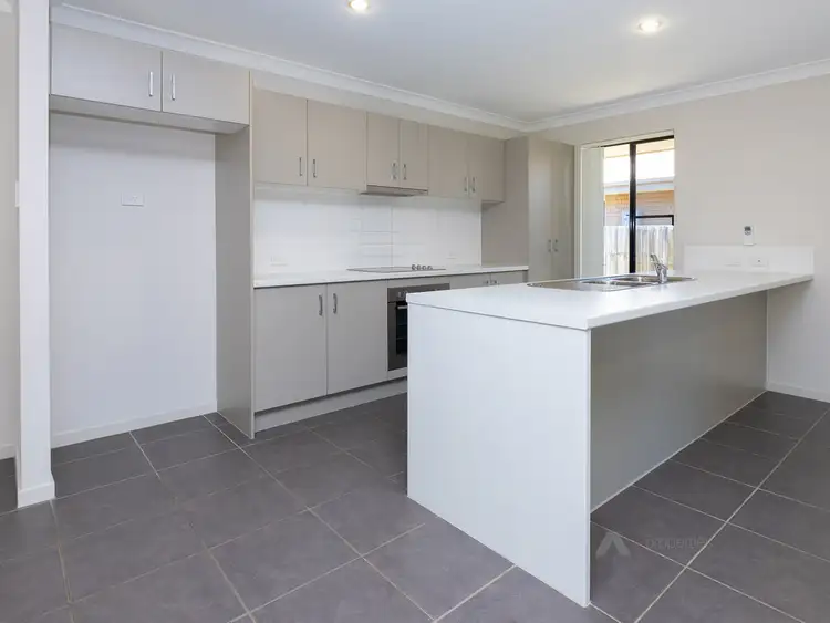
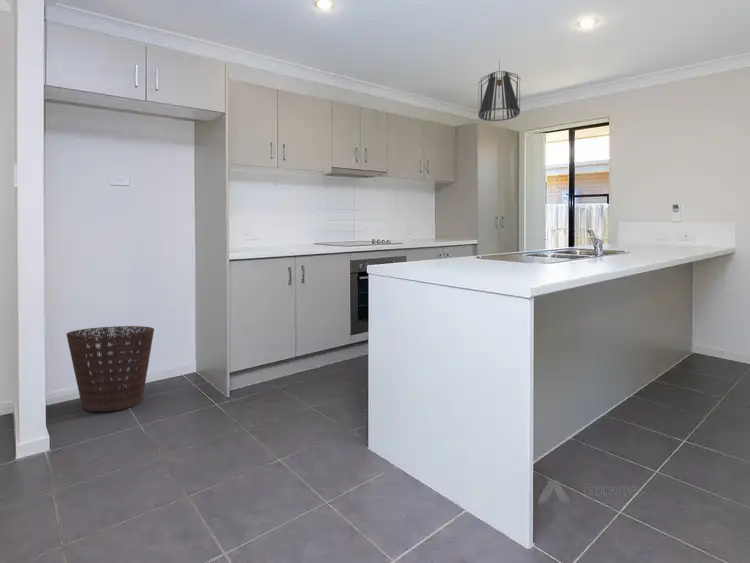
+ pendant light [477,58,521,122]
+ basket [65,325,155,412]
